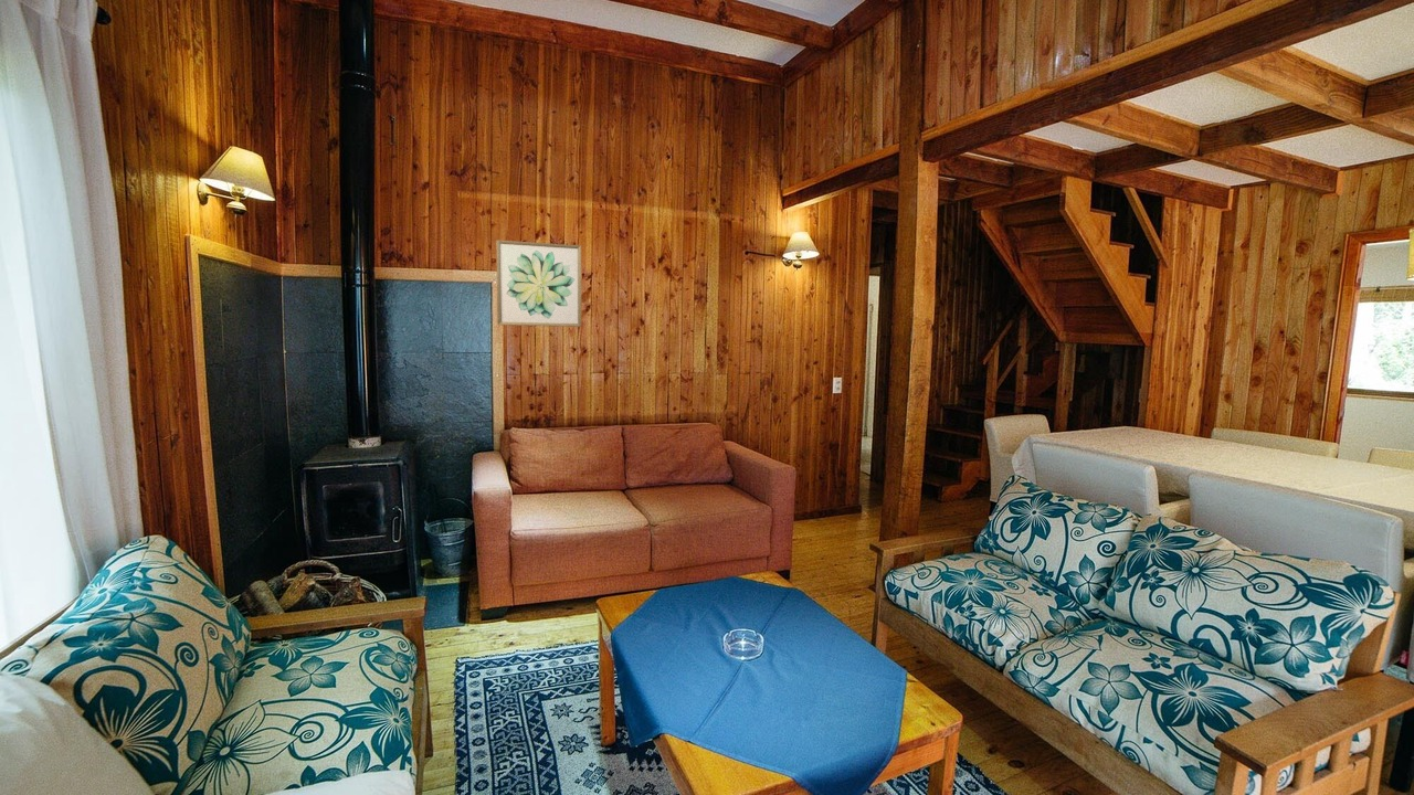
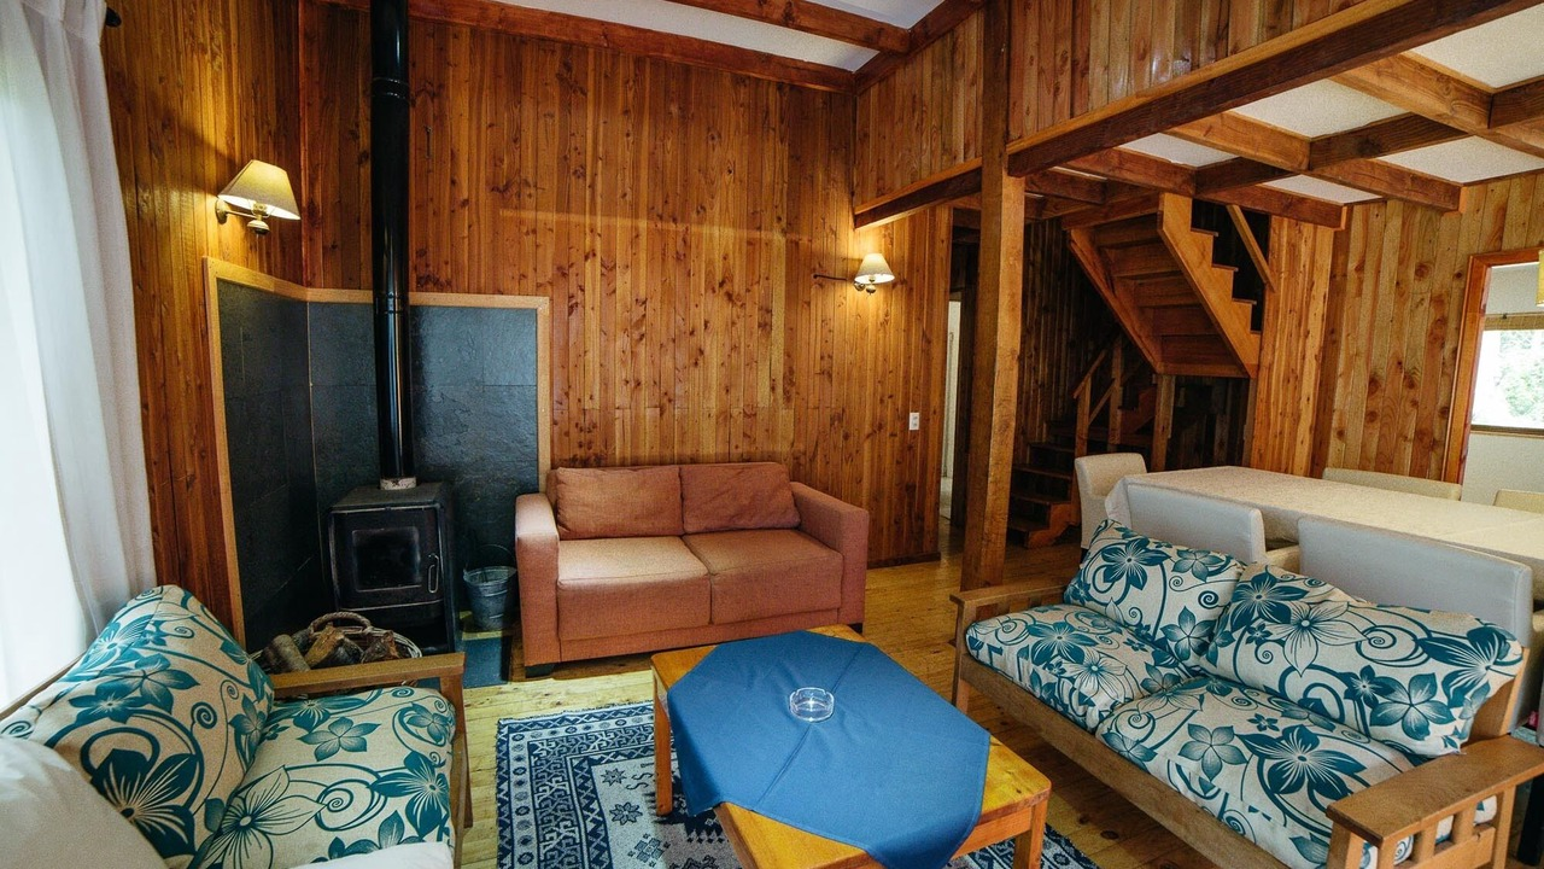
- wall art [495,240,582,328]
